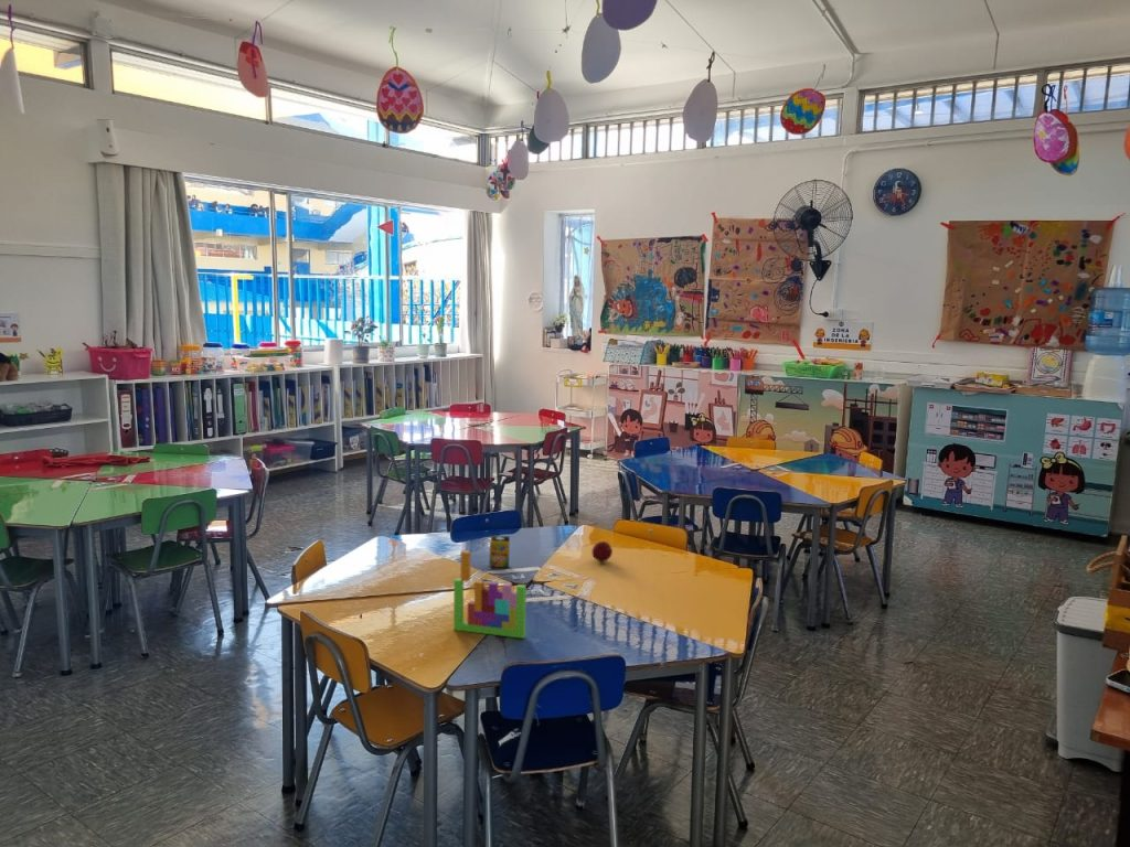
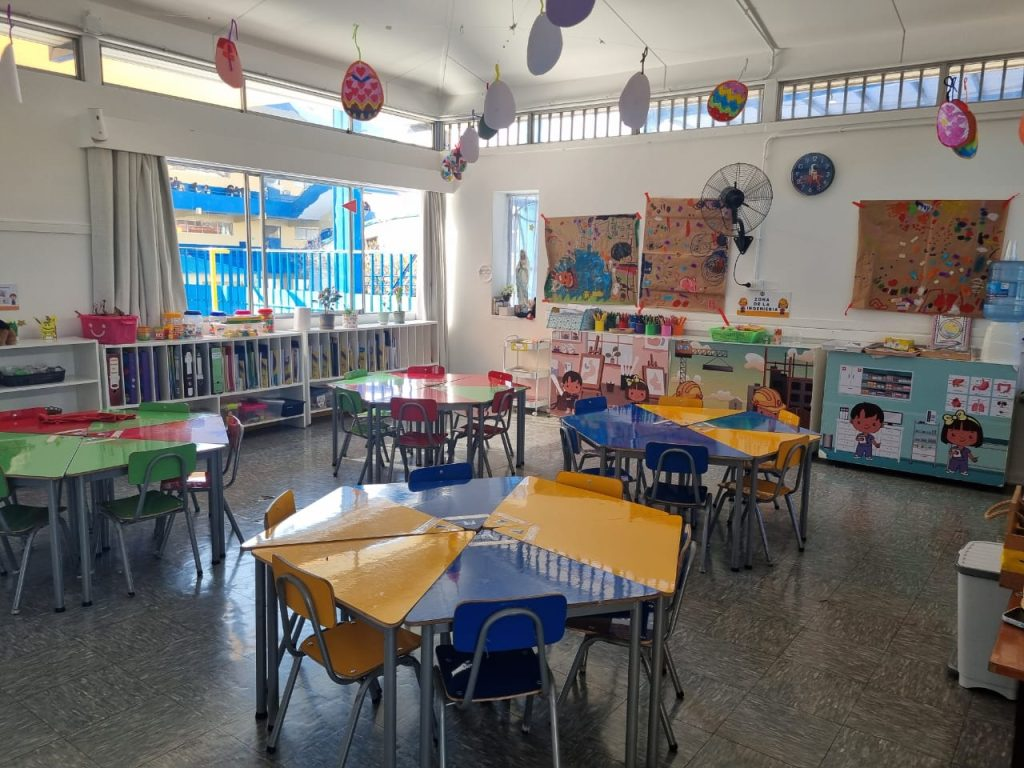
- crayon box [488,535,511,568]
- toy blocks [452,549,527,640]
- apple [590,540,614,562]
